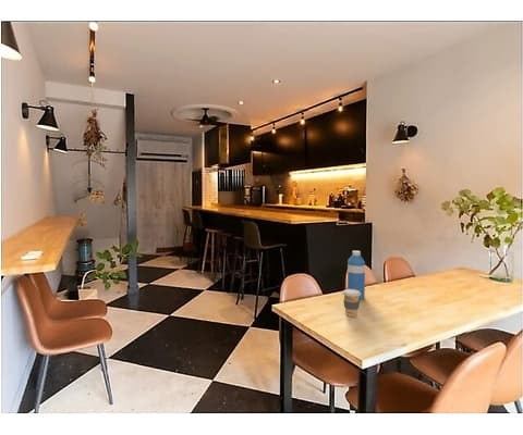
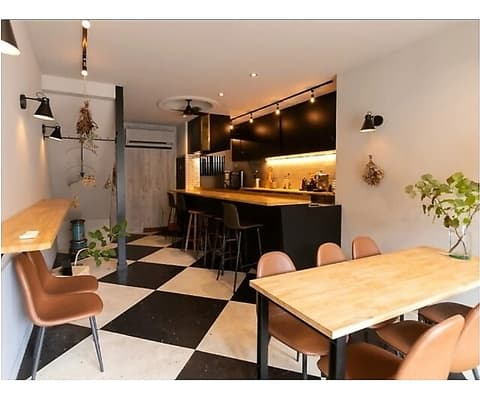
- water bottle [346,250,366,300]
- coffee cup [341,288,361,318]
